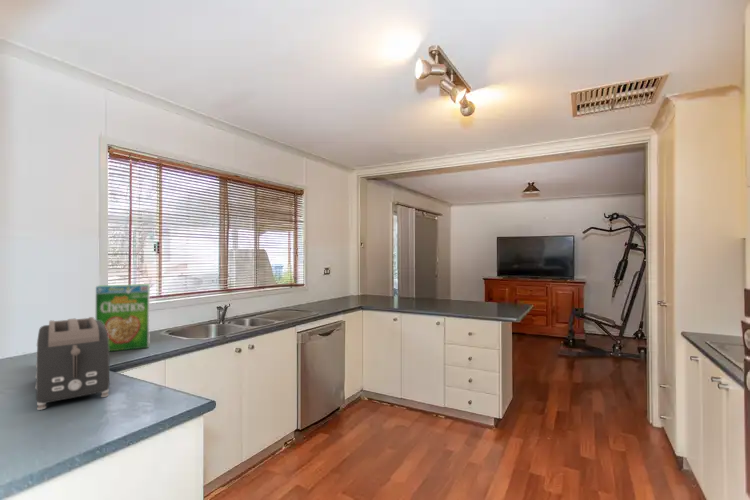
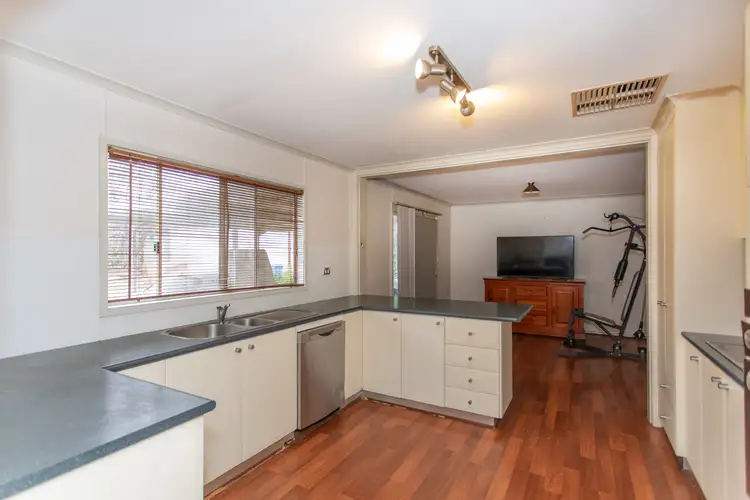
- cereal box [95,283,151,352]
- toaster [35,316,111,411]
